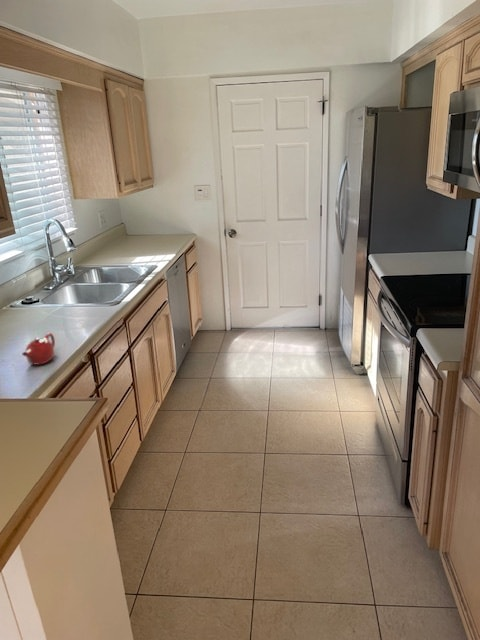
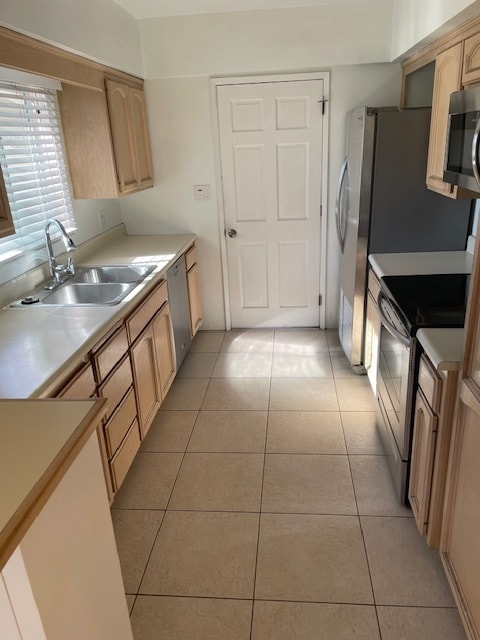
- teapot [21,332,56,366]
